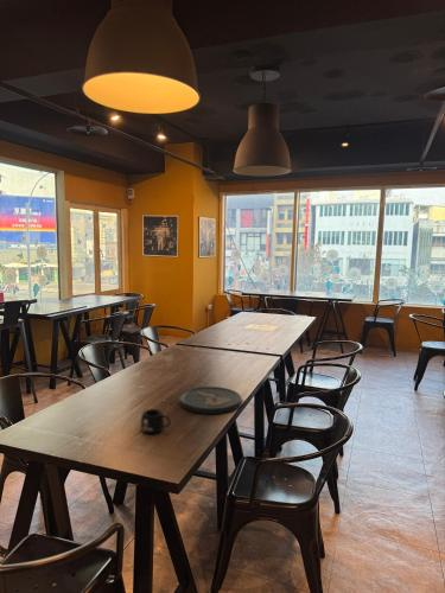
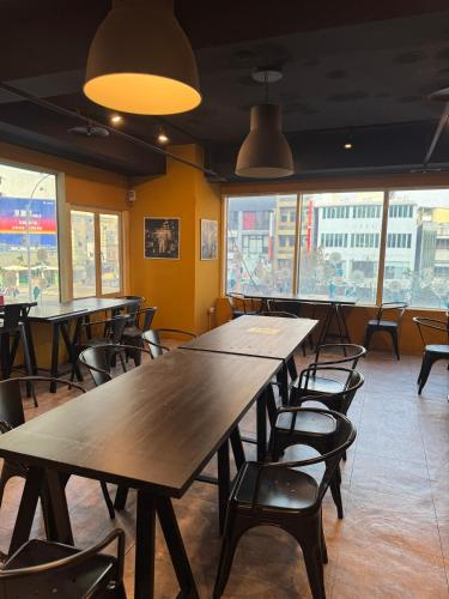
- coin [178,385,243,415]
- mug [139,408,172,434]
